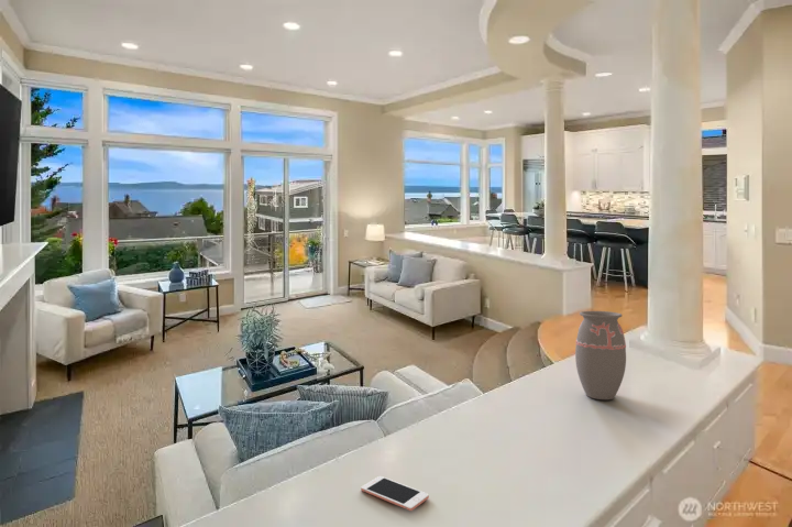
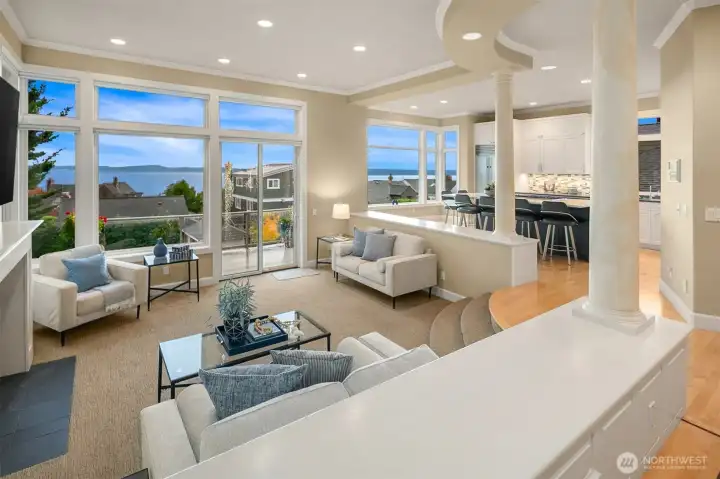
- cell phone [360,475,430,512]
- decorative vase [574,310,627,400]
